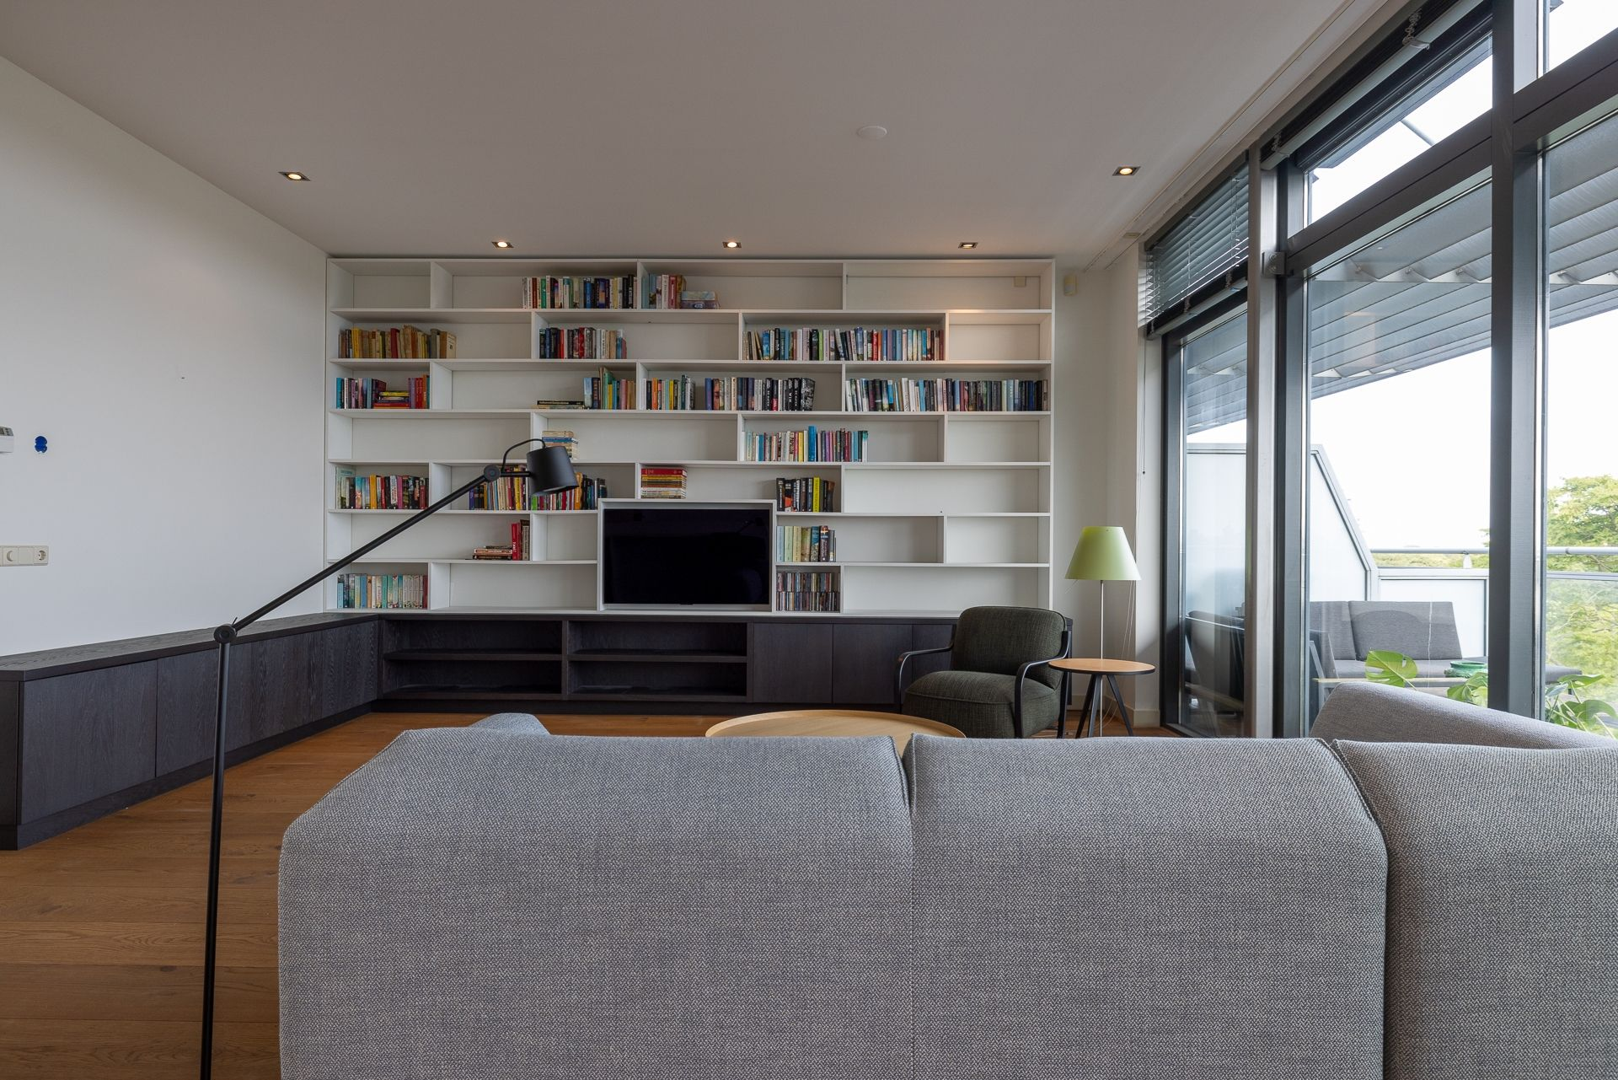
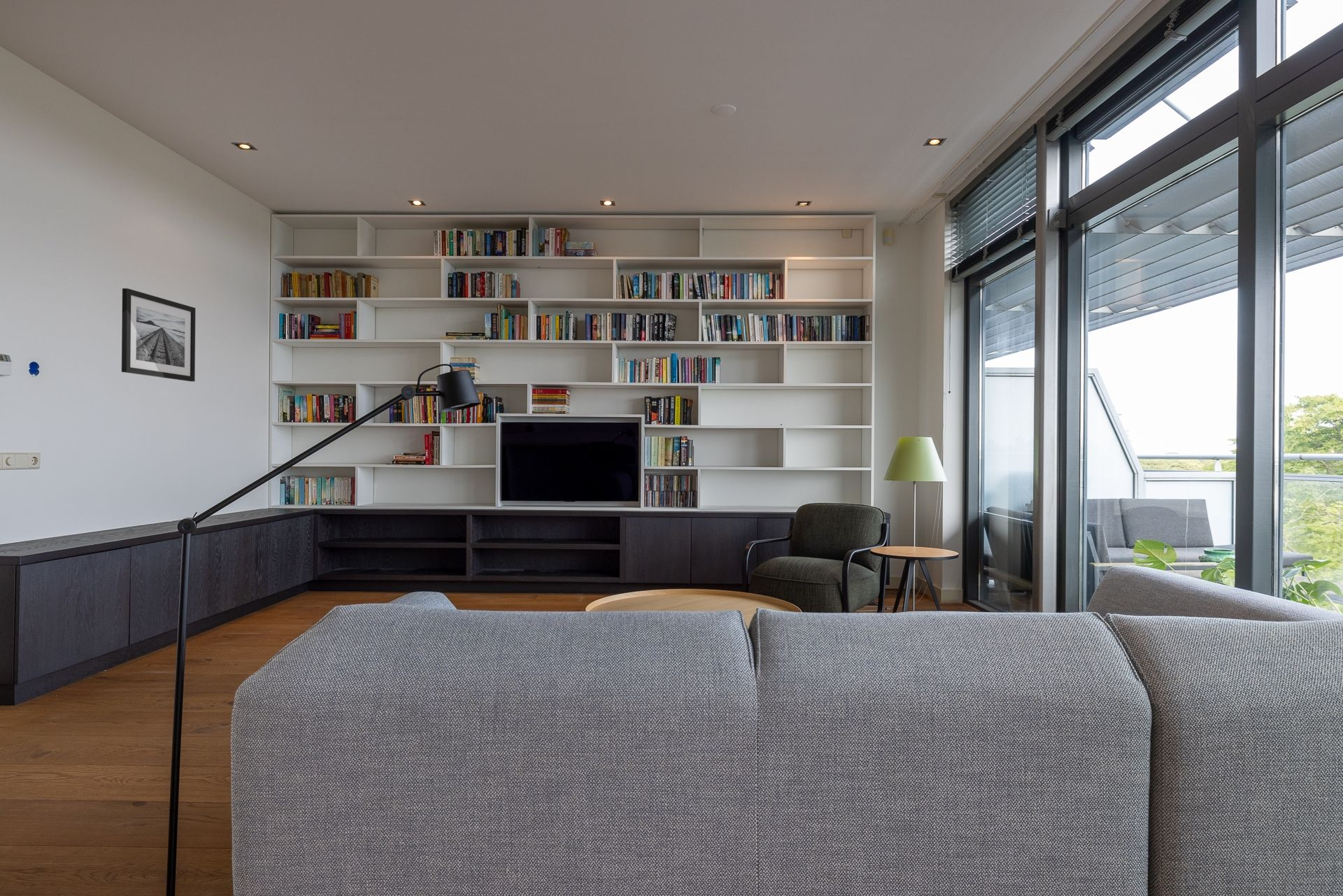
+ wall art [121,287,196,382]
